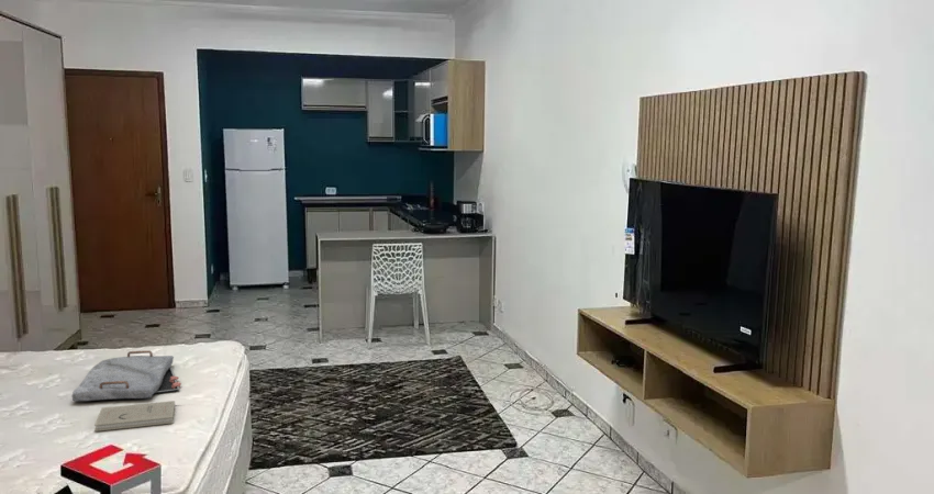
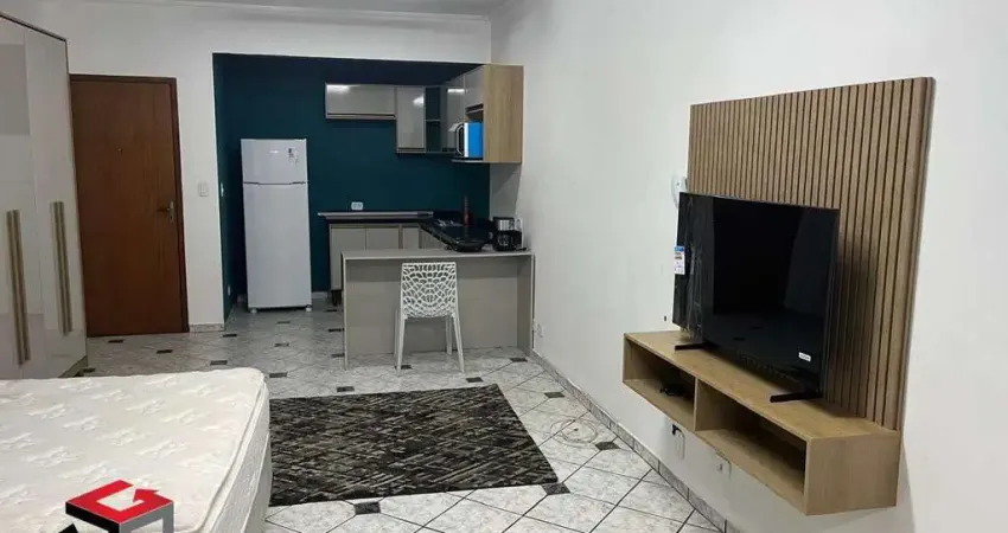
- book [93,400,176,433]
- serving tray [70,349,182,402]
